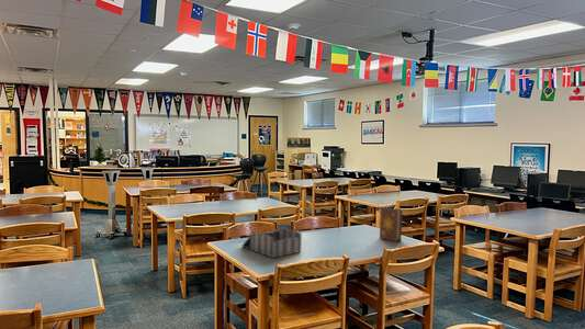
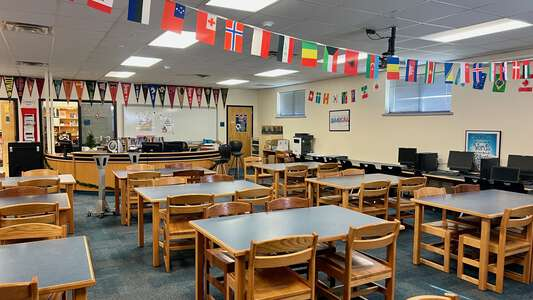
- book [379,206,403,243]
- desk organizer [240,226,303,259]
